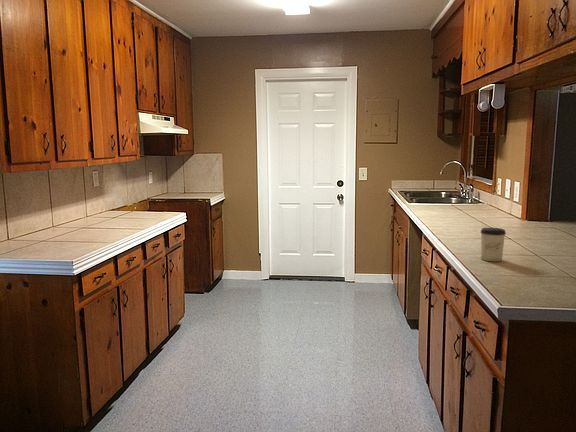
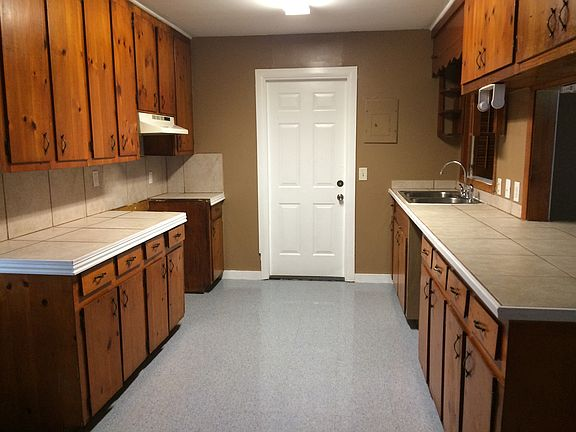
- cup [479,227,507,263]
